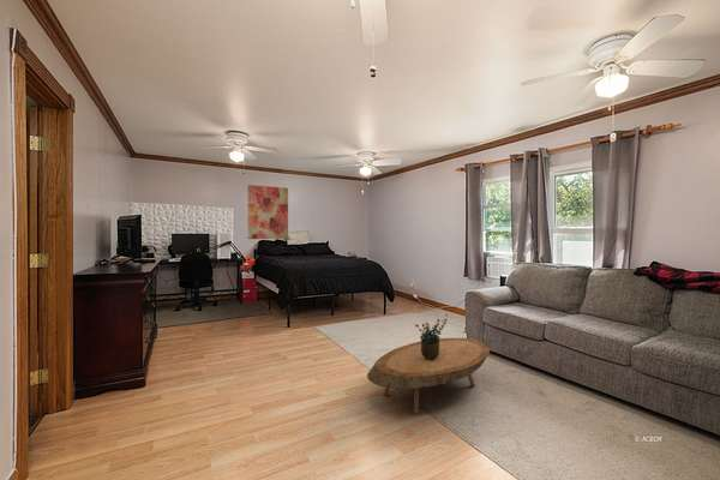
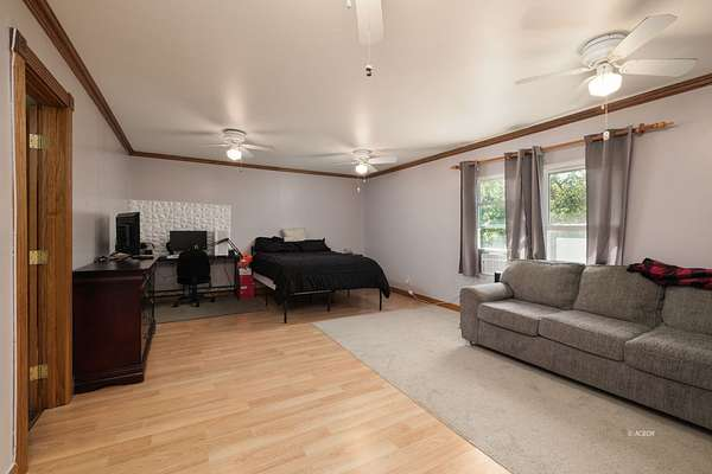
- wall art [247,184,289,240]
- potted plant [414,313,449,360]
- coffee table [366,337,491,414]
